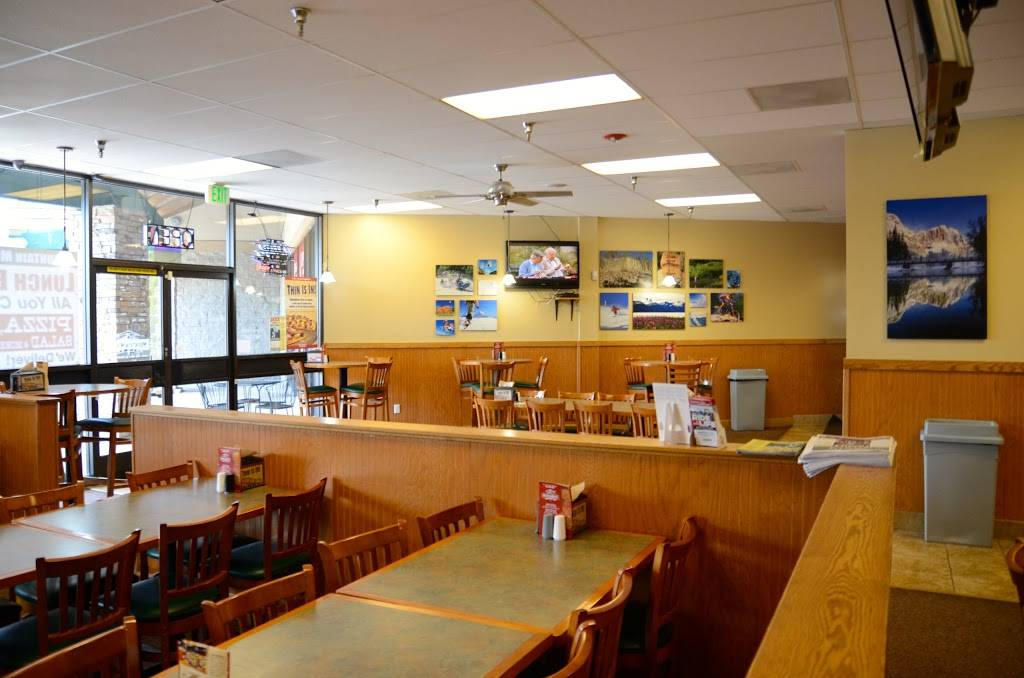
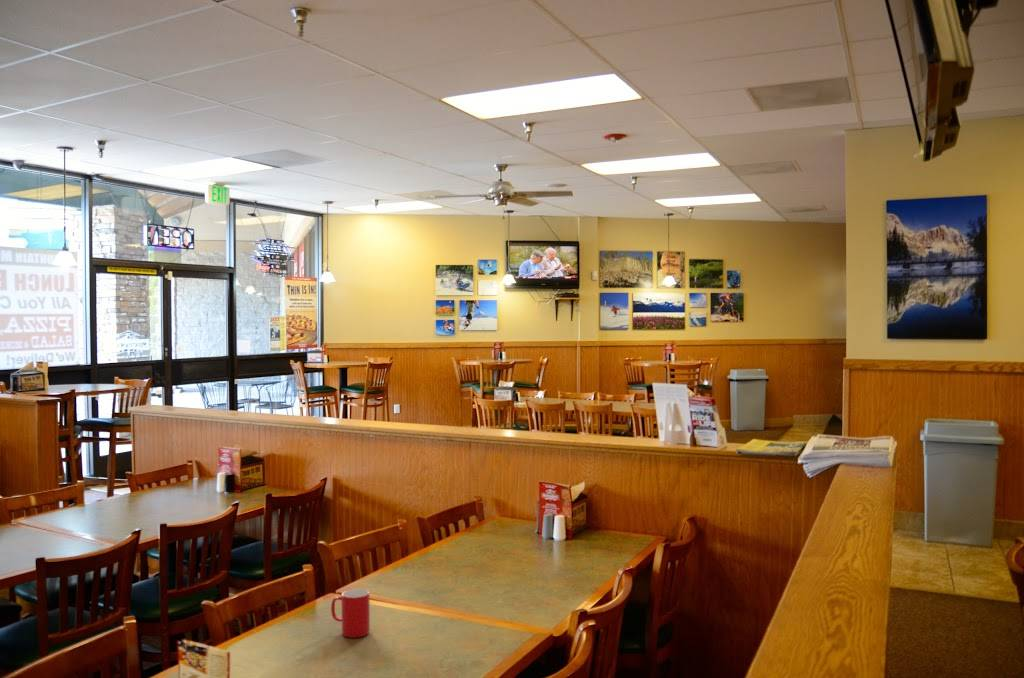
+ cup [330,588,371,639]
